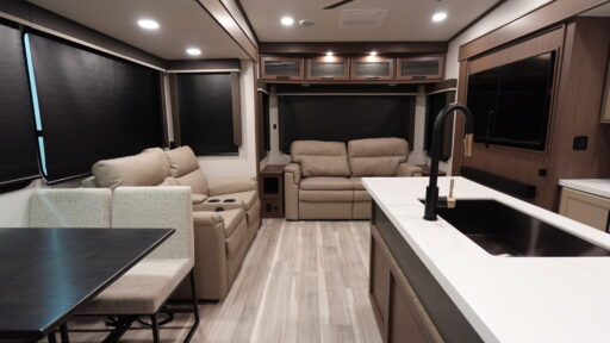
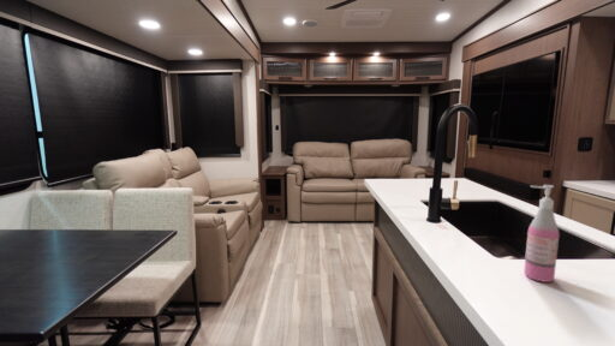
+ soap dispenser [523,184,561,284]
